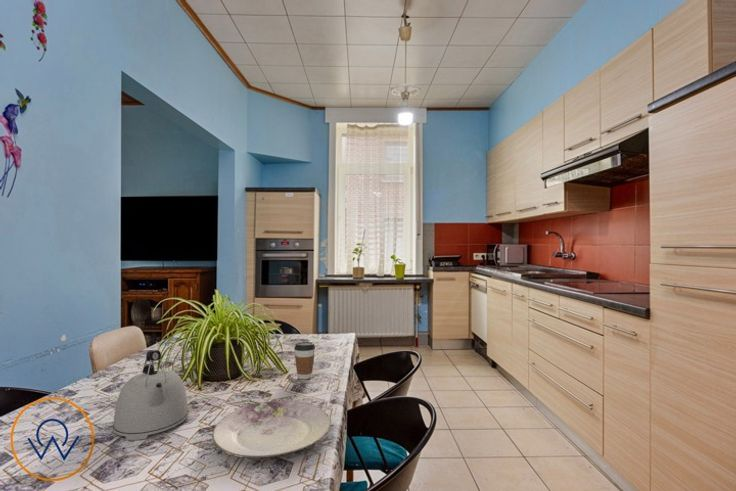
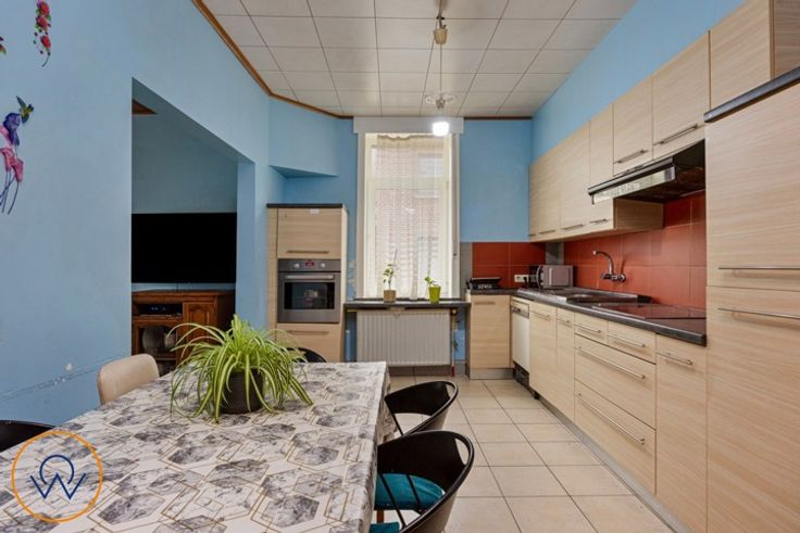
- coffee cup [293,341,316,380]
- kettle [112,349,189,441]
- plate [211,400,332,459]
